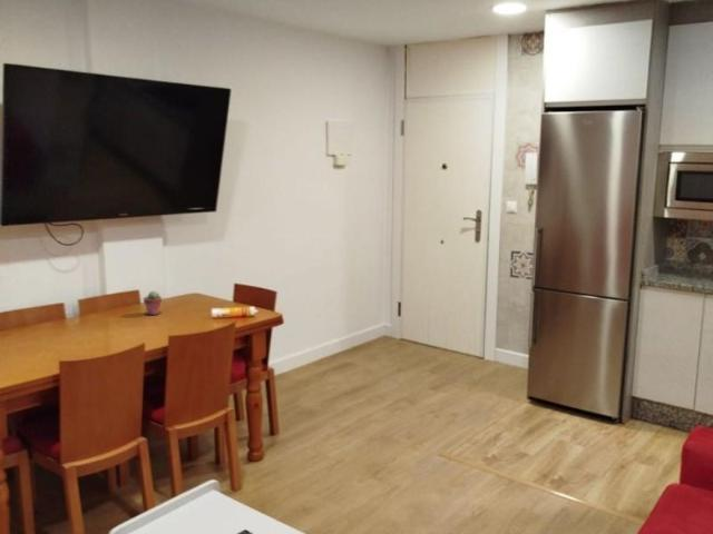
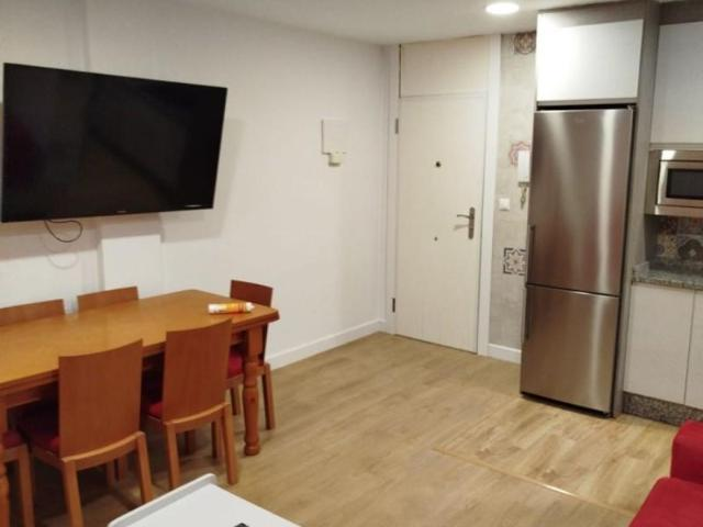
- potted succulent [143,290,163,316]
